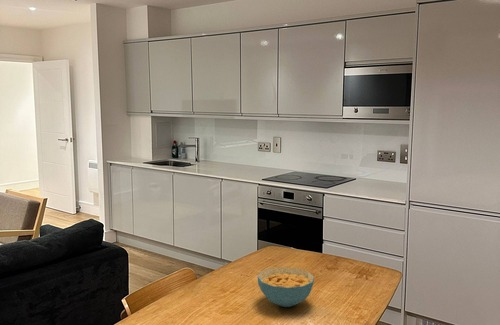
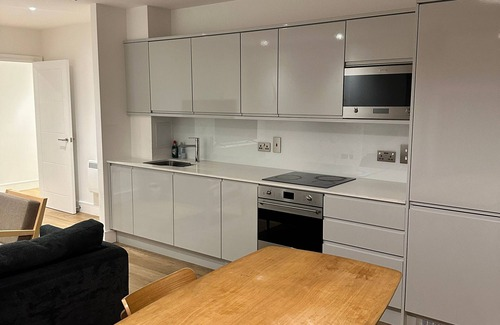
- cereal bowl [257,266,315,308]
